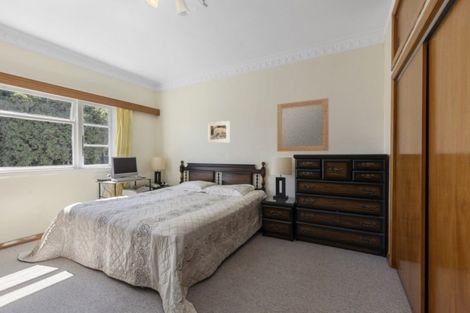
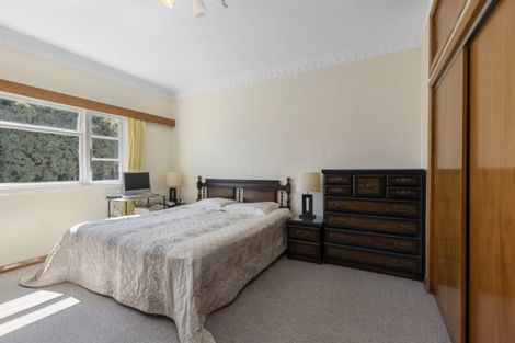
- home mirror [276,97,330,152]
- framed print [207,120,231,144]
